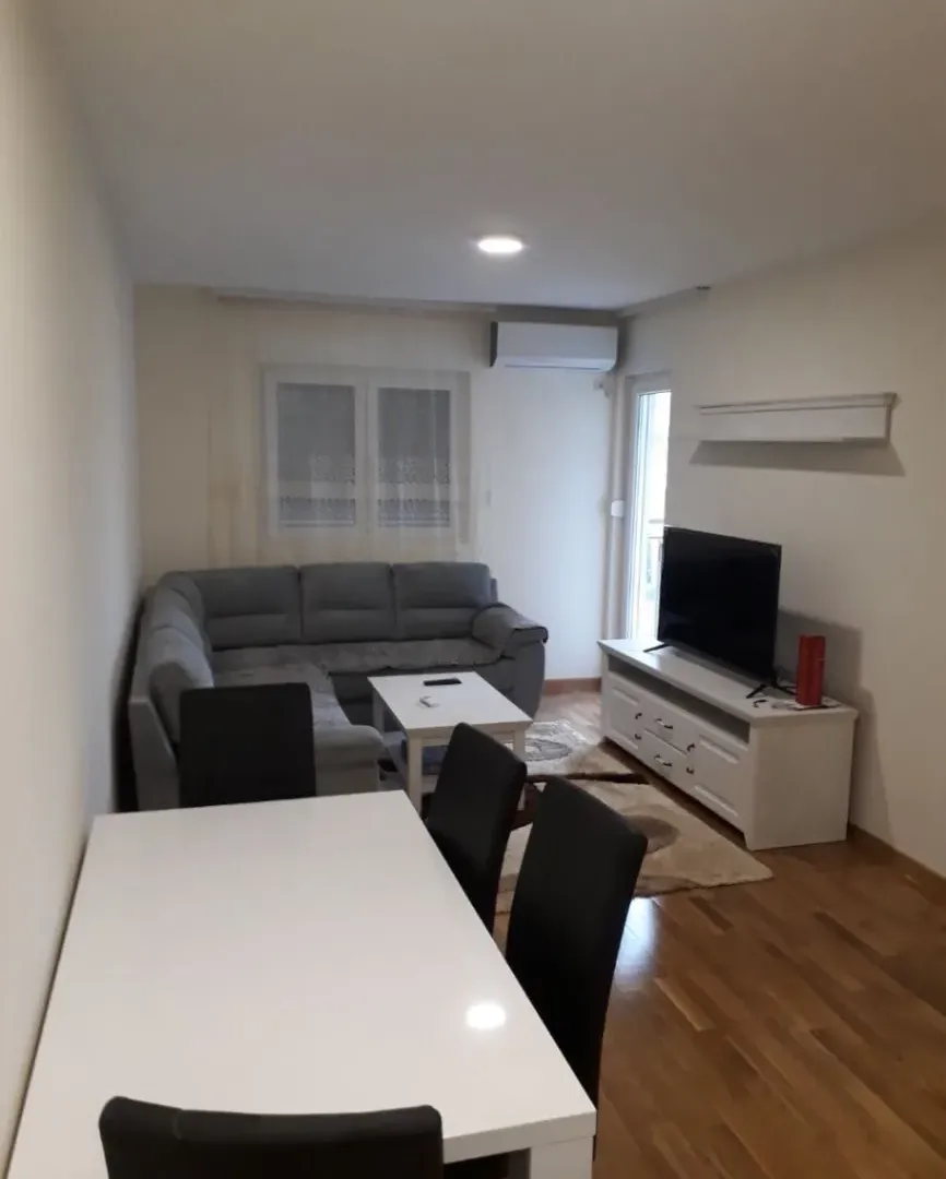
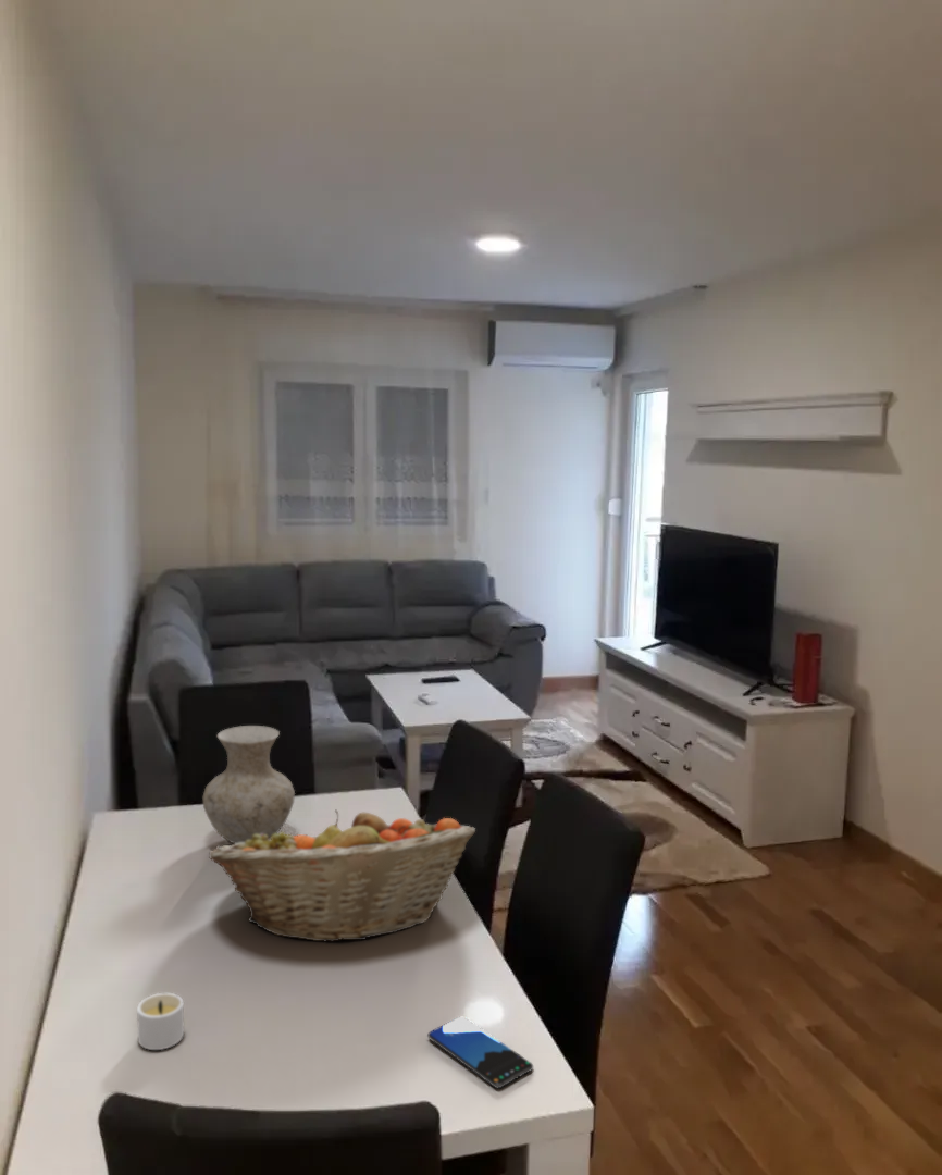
+ candle [136,992,185,1051]
+ vase [202,725,296,844]
+ fruit basket [209,809,476,943]
+ smartphone [426,1016,534,1089]
